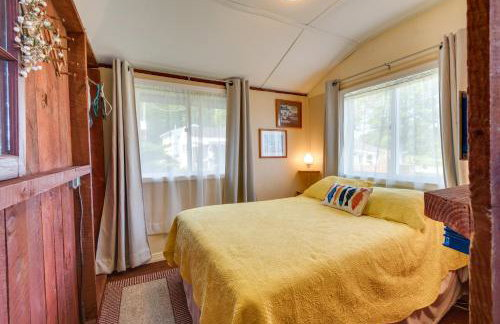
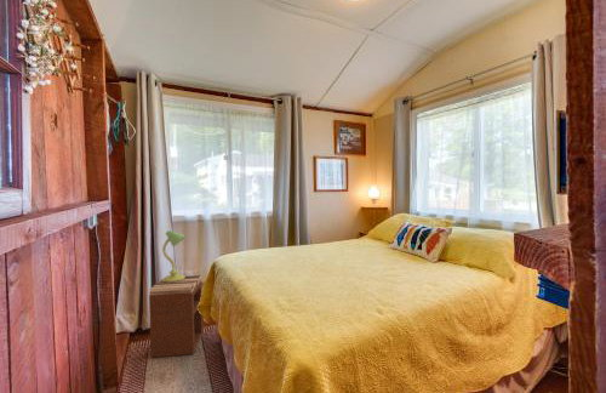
+ table lamp [161,229,187,283]
+ nightstand [148,274,204,359]
